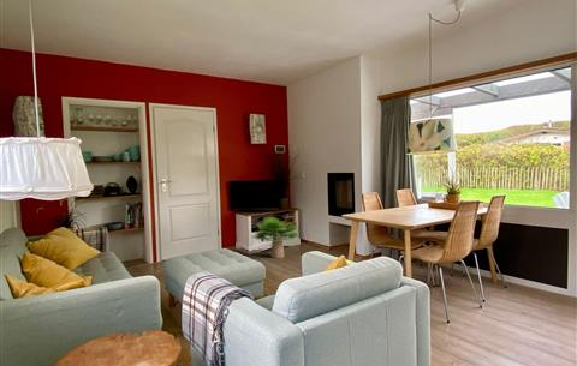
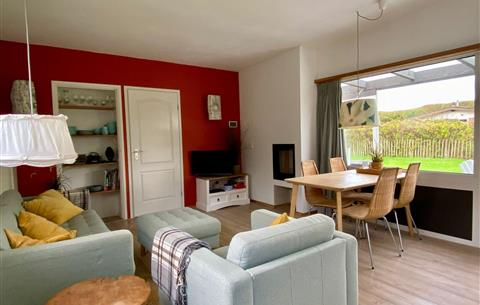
- potted plant [254,216,303,259]
